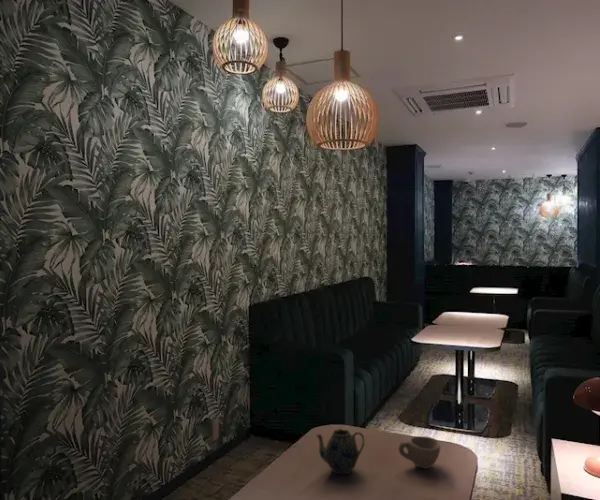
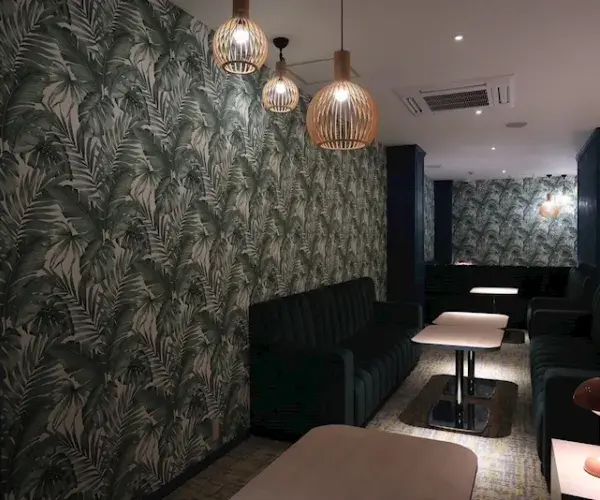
- teapot [316,428,365,476]
- cup [398,435,441,470]
